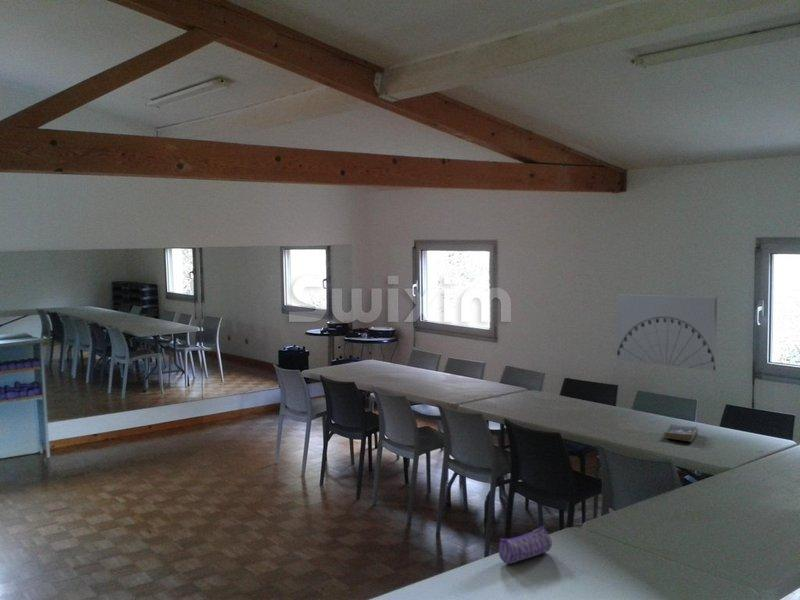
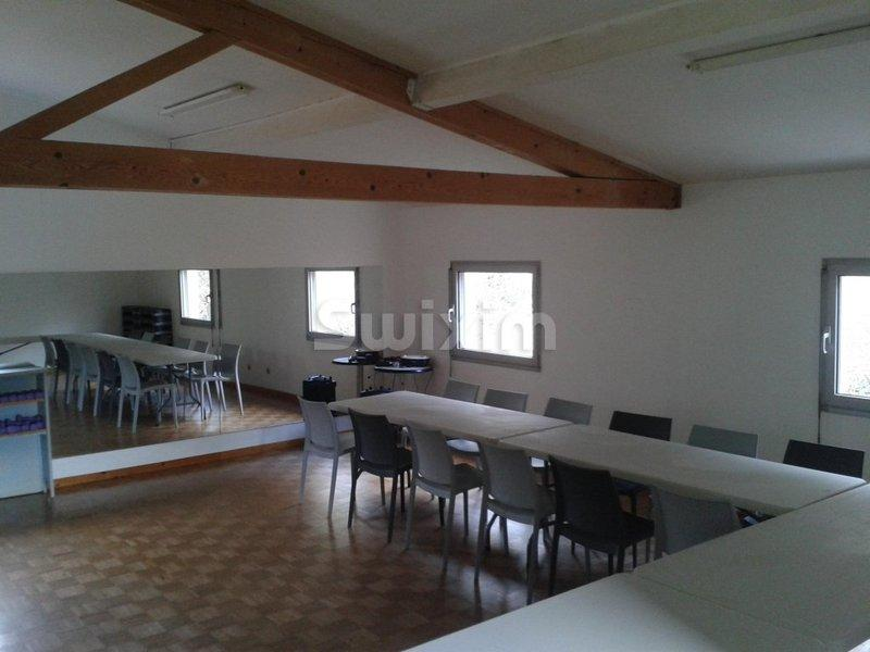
- pencil case [497,525,553,565]
- wall art [616,293,718,372]
- book [664,423,699,443]
